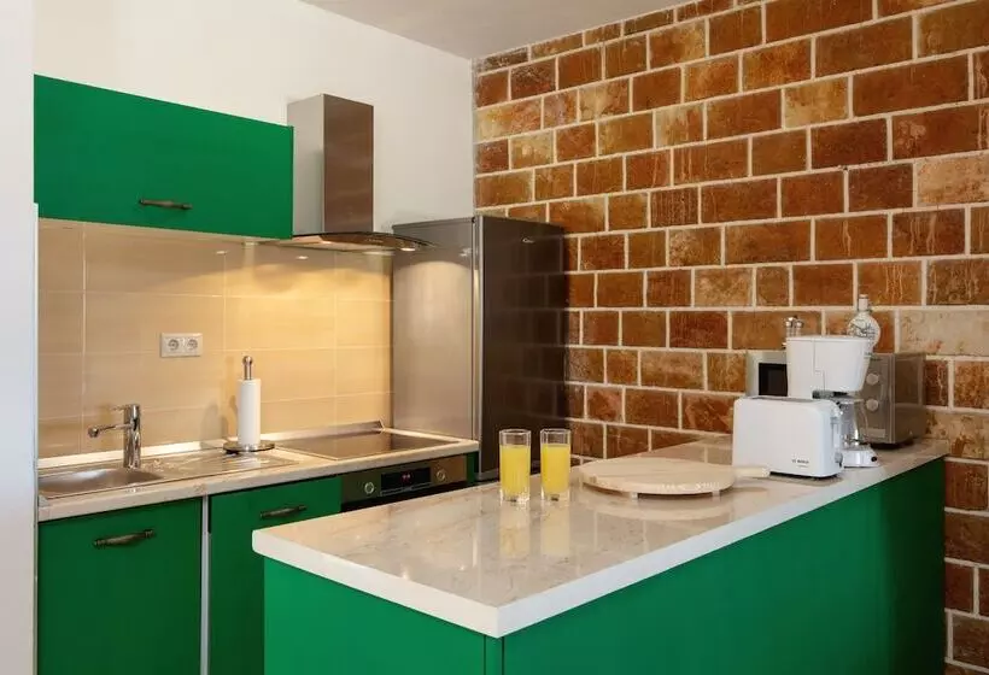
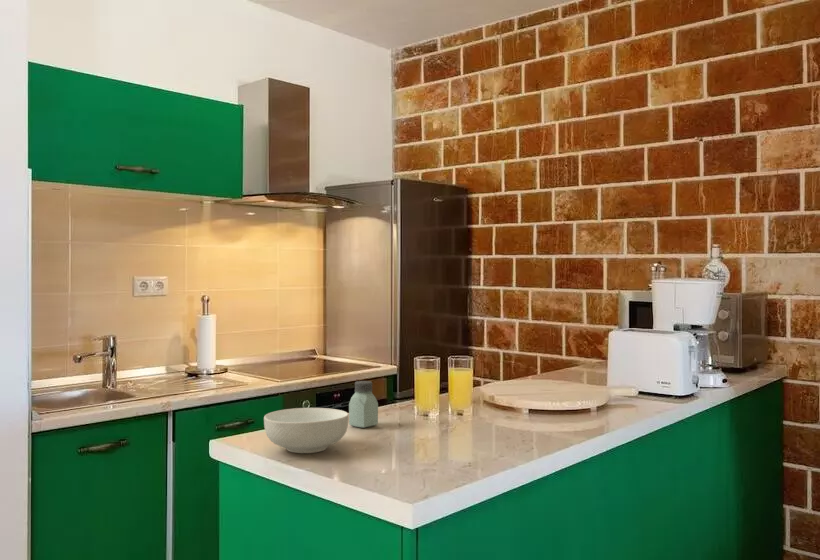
+ saltshaker [348,380,379,429]
+ cereal bowl [263,407,349,454]
